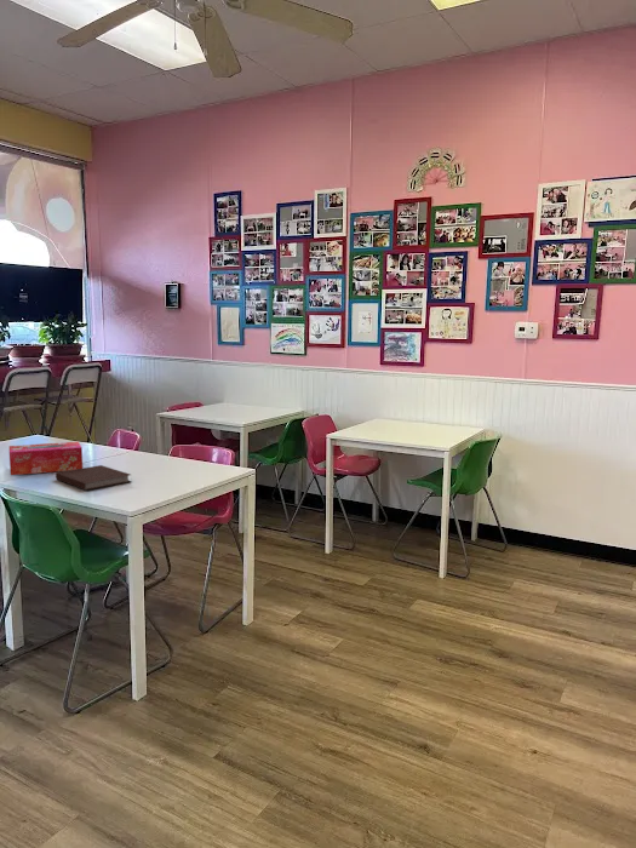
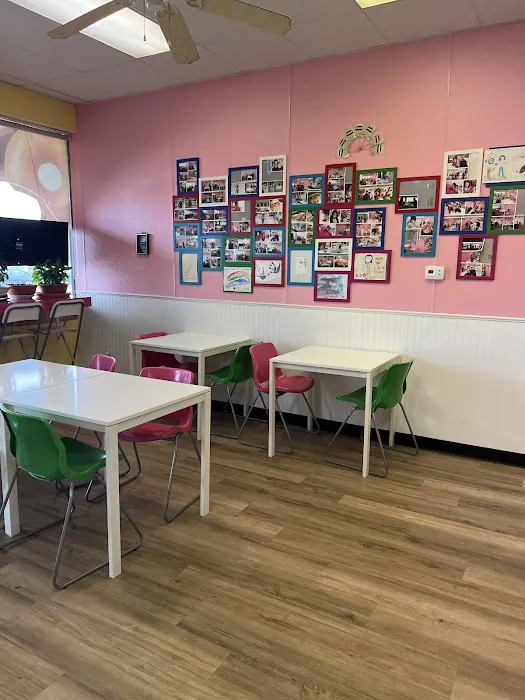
- tissue box [8,441,84,476]
- notebook [55,464,133,492]
